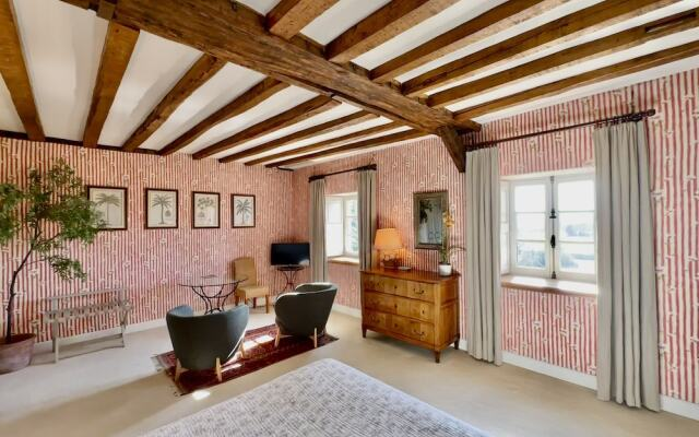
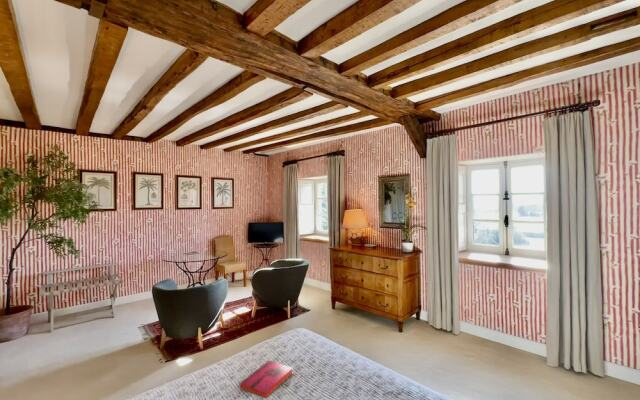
+ hardback book [239,359,293,400]
